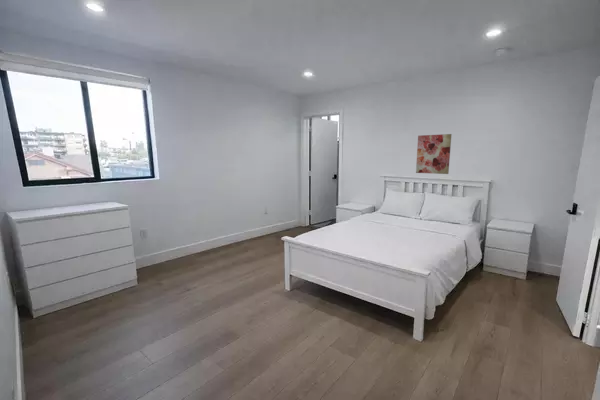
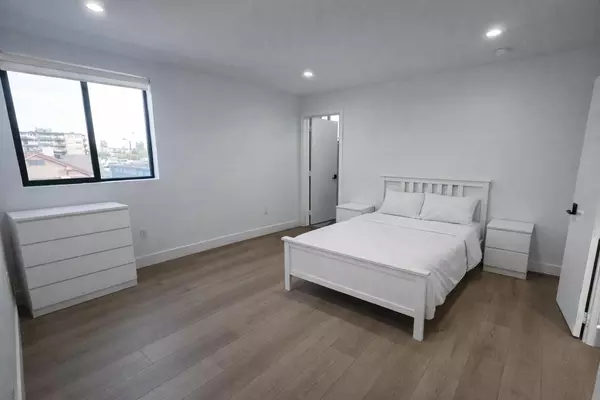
- wall art [415,133,453,175]
